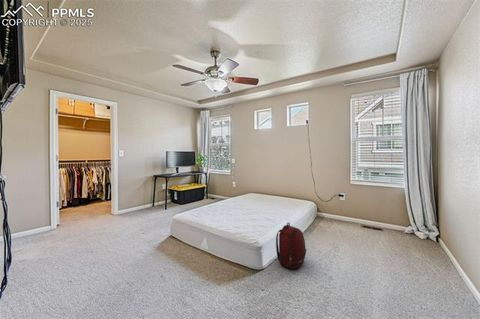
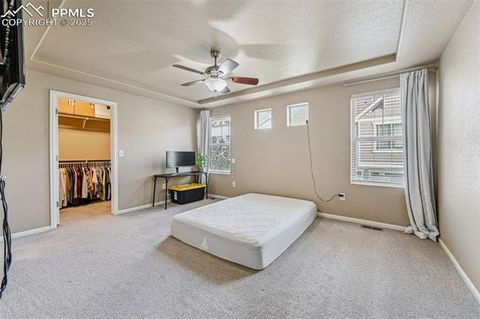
- backpack [275,222,307,270]
